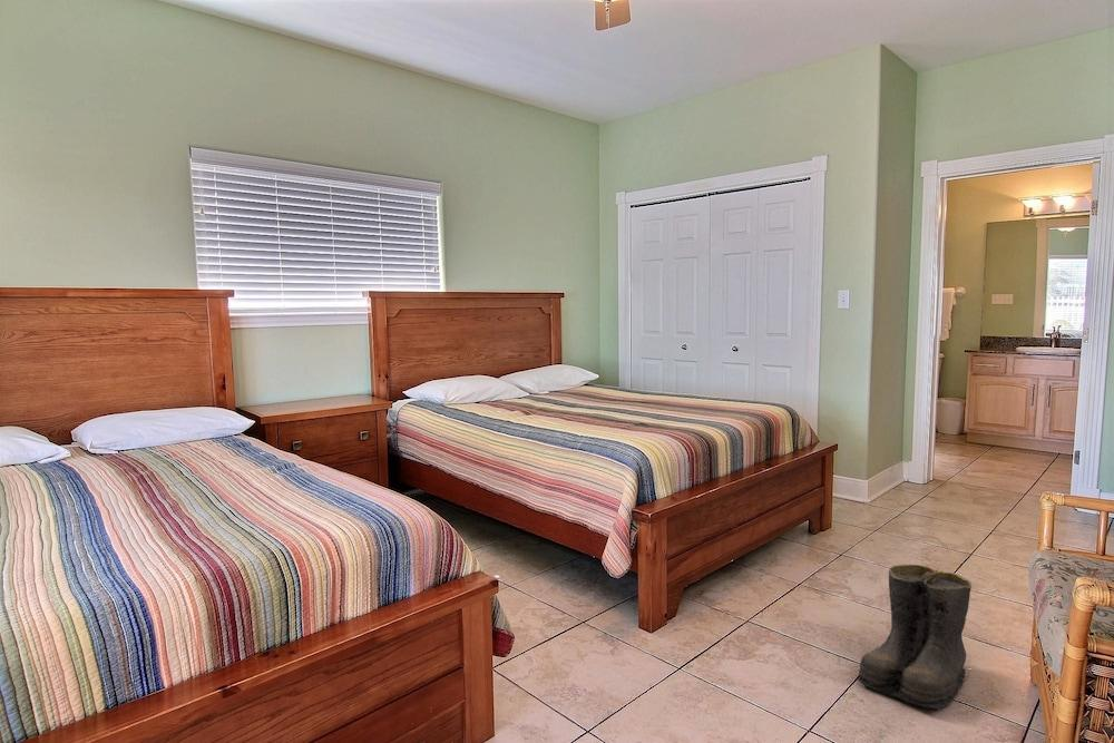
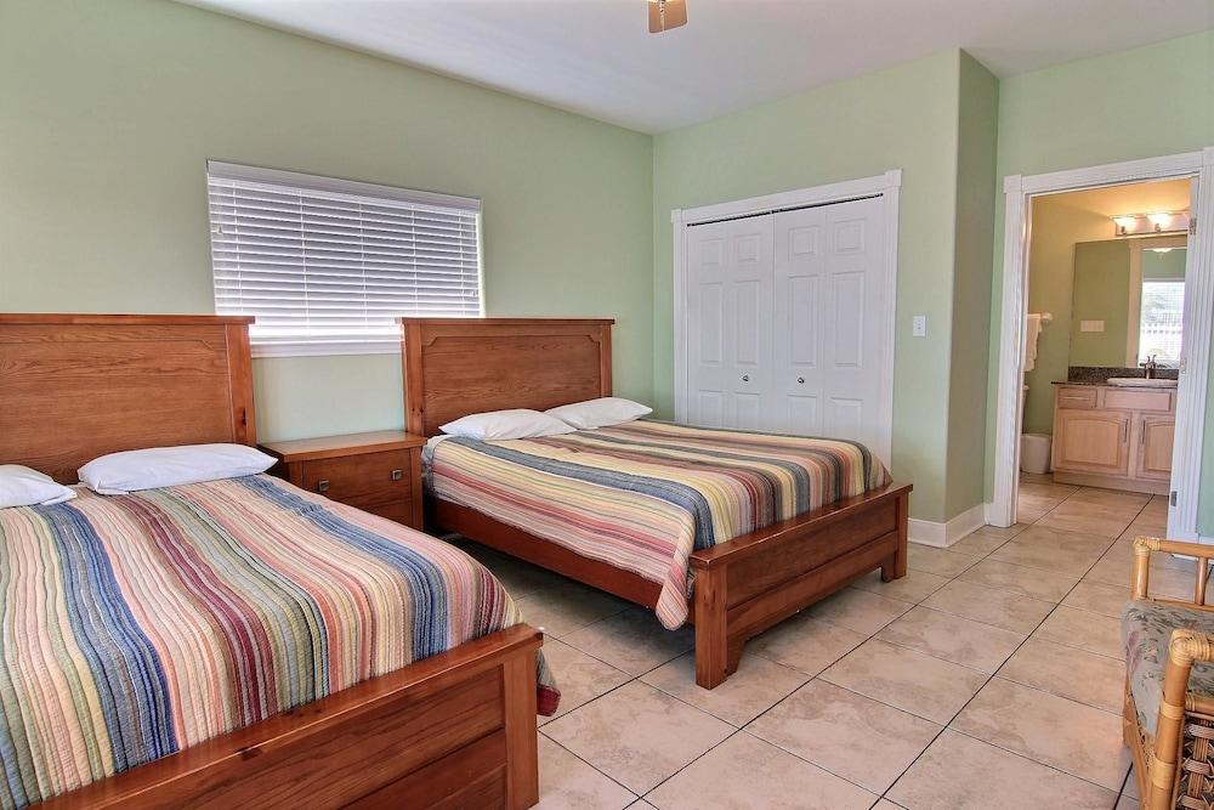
- boots [857,564,973,711]
